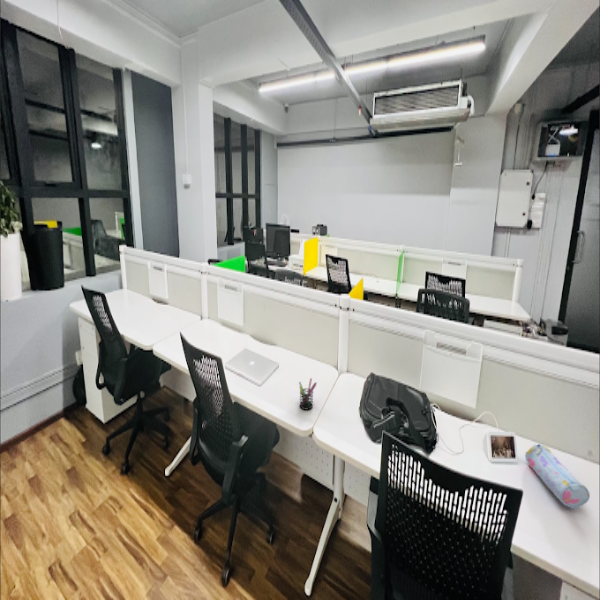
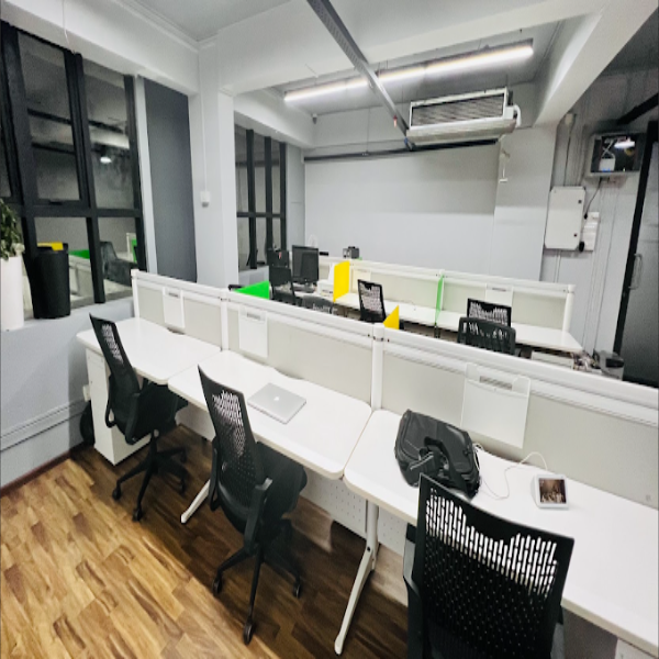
- pen holder [298,377,318,411]
- pencil case [524,443,591,509]
